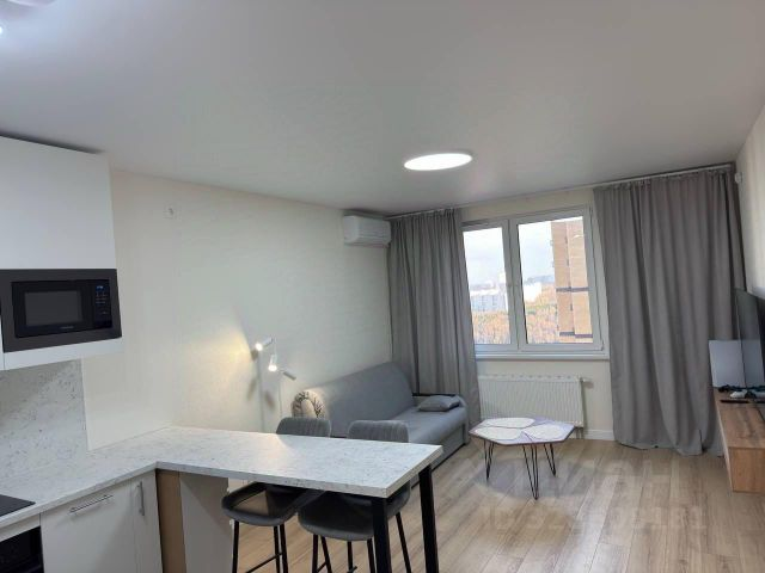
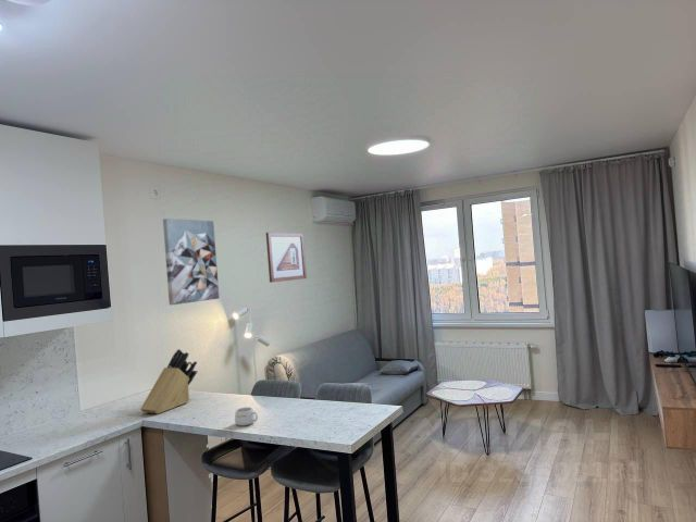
+ mug [234,406,259,427]
+ picture frame [265,232,308,284]
+ wall art [162,217,221,306]
+ knife block [139,348,198,414]
